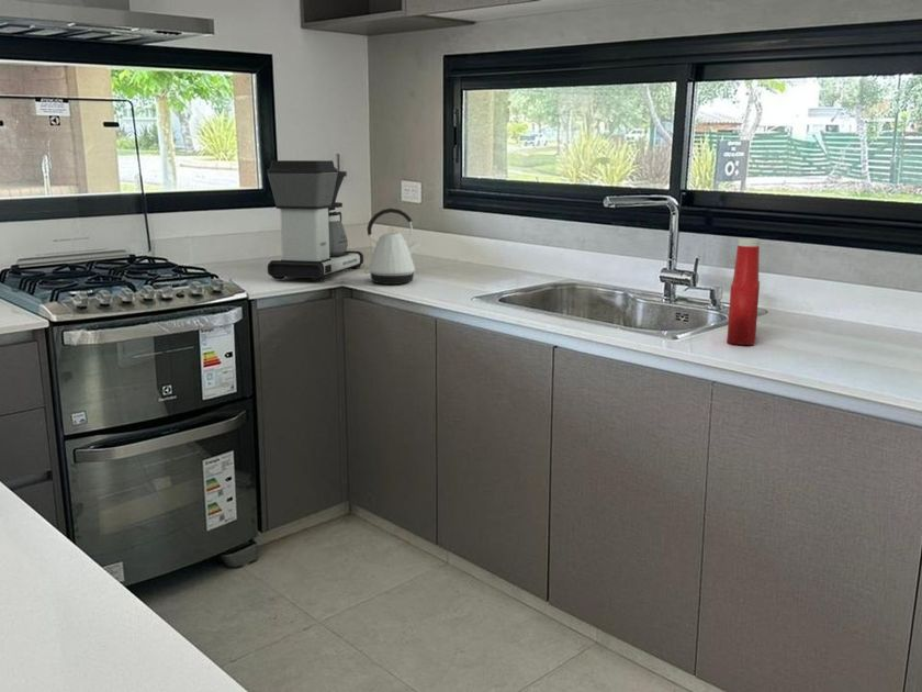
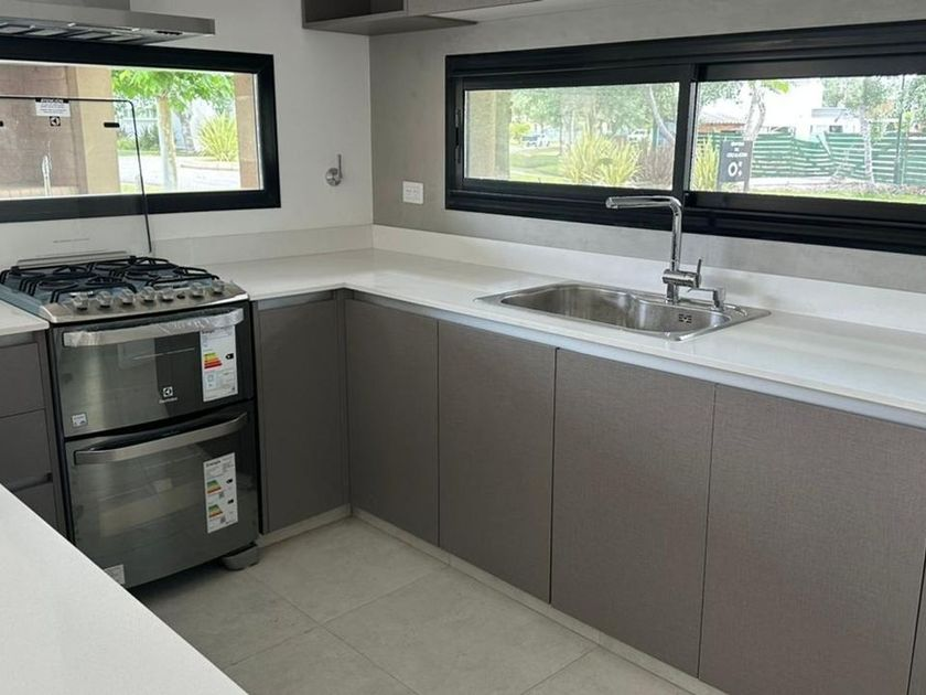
- kettle [363,208,421,286]
- soap bottle [726,237,761,346]
- coffee maker [266,159,364,282]
